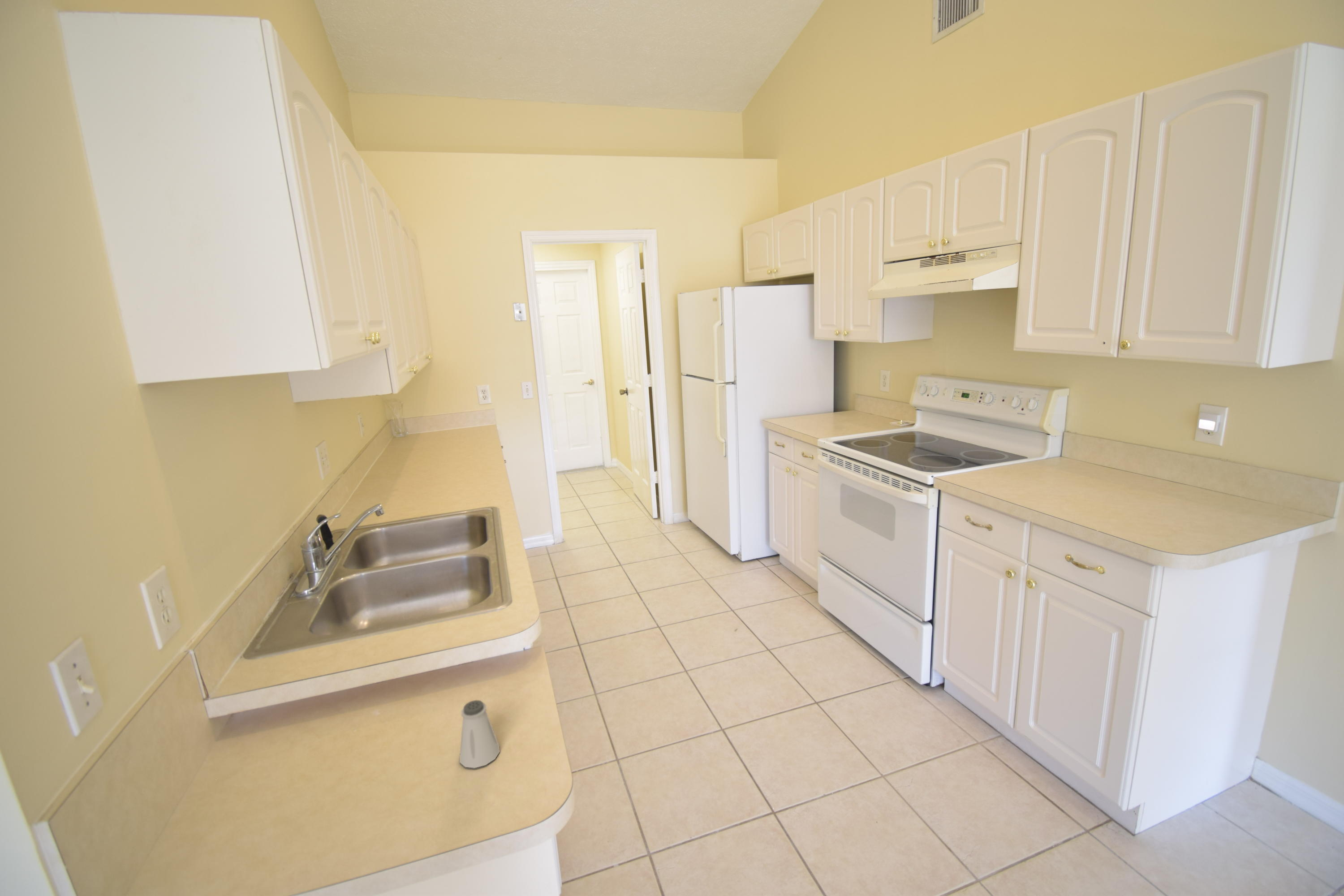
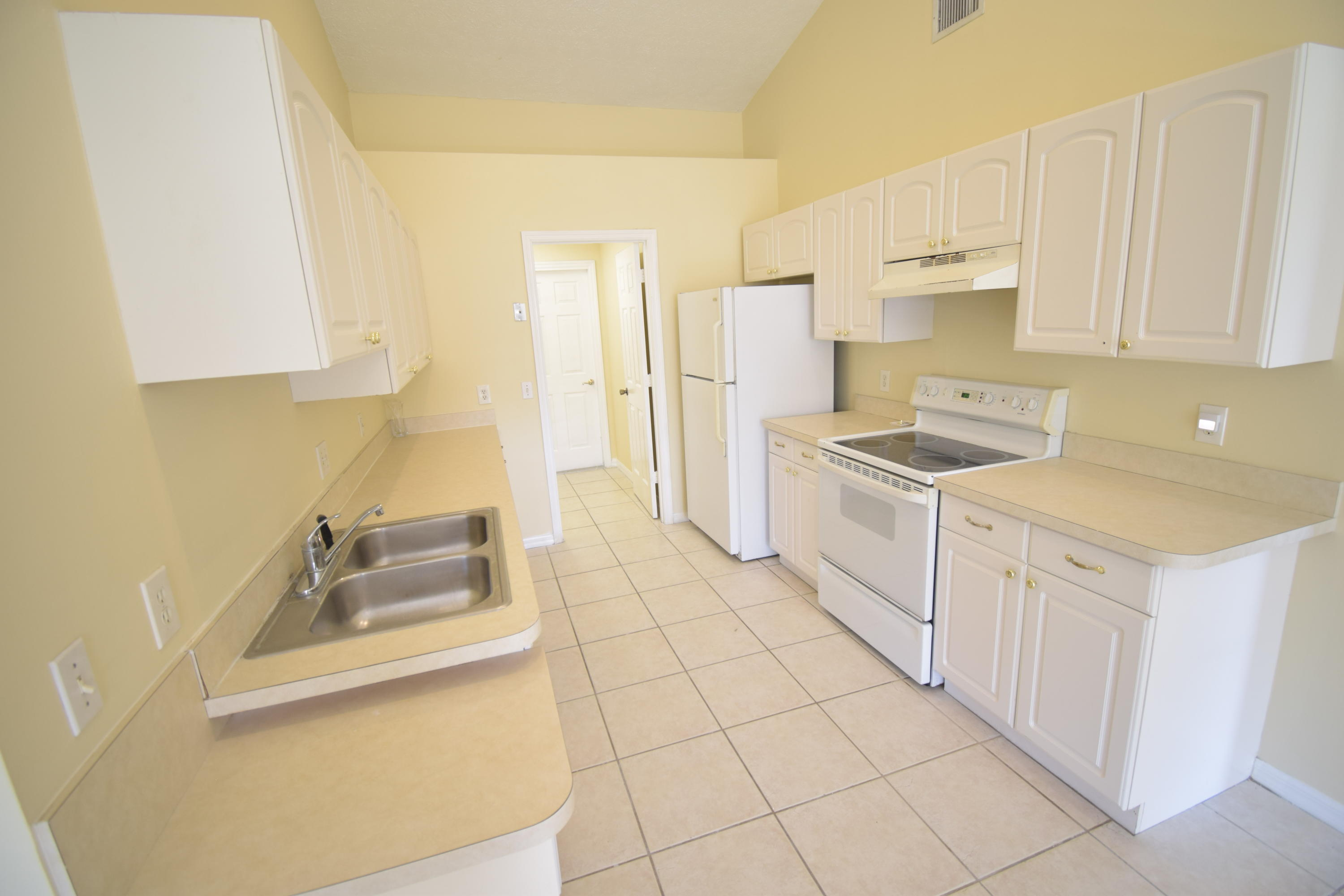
- saltshaker [459,700,500,769]
